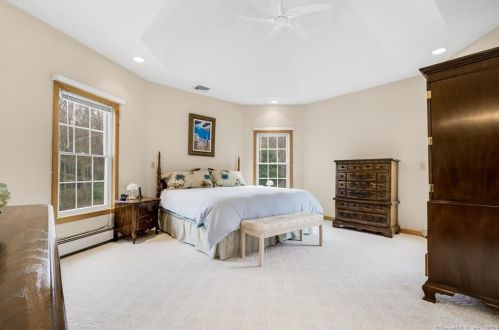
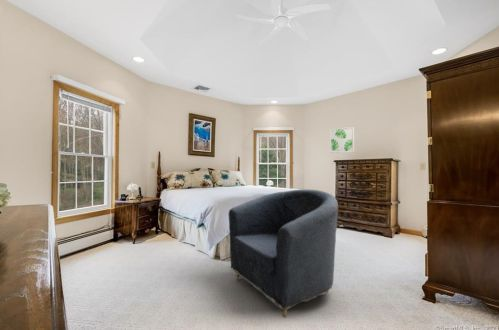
+ armchair [228,188,339,318]
+ wall art [329,126,355,154]
